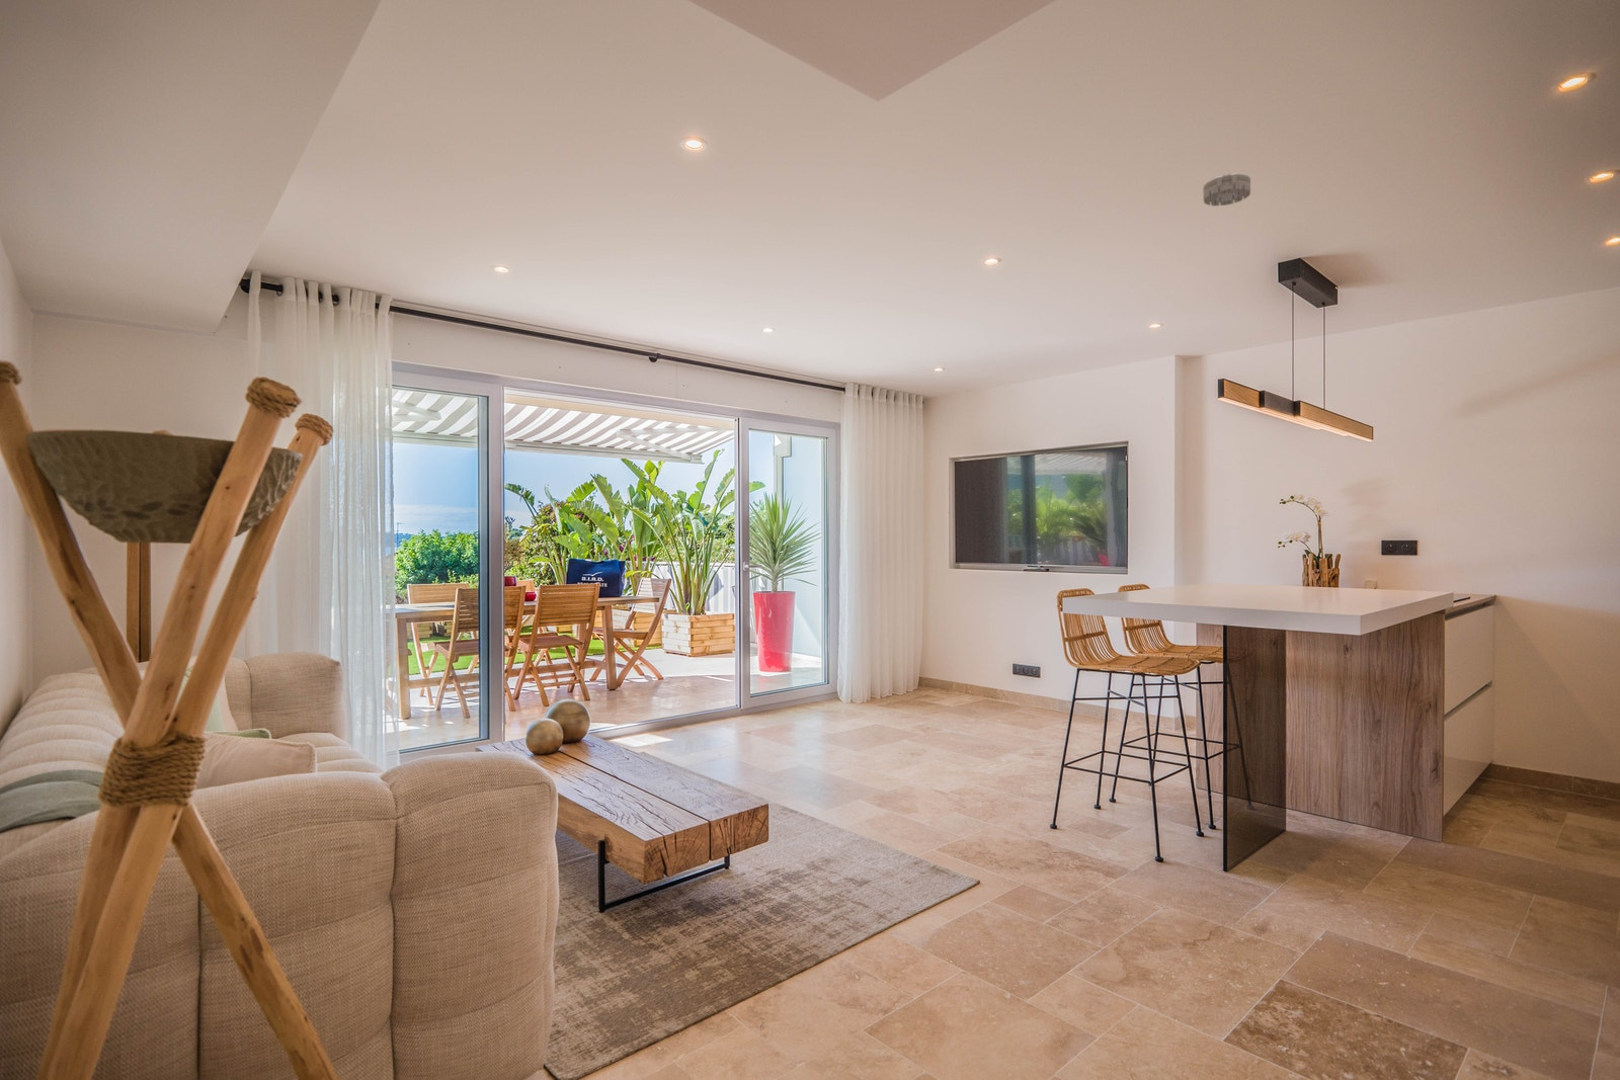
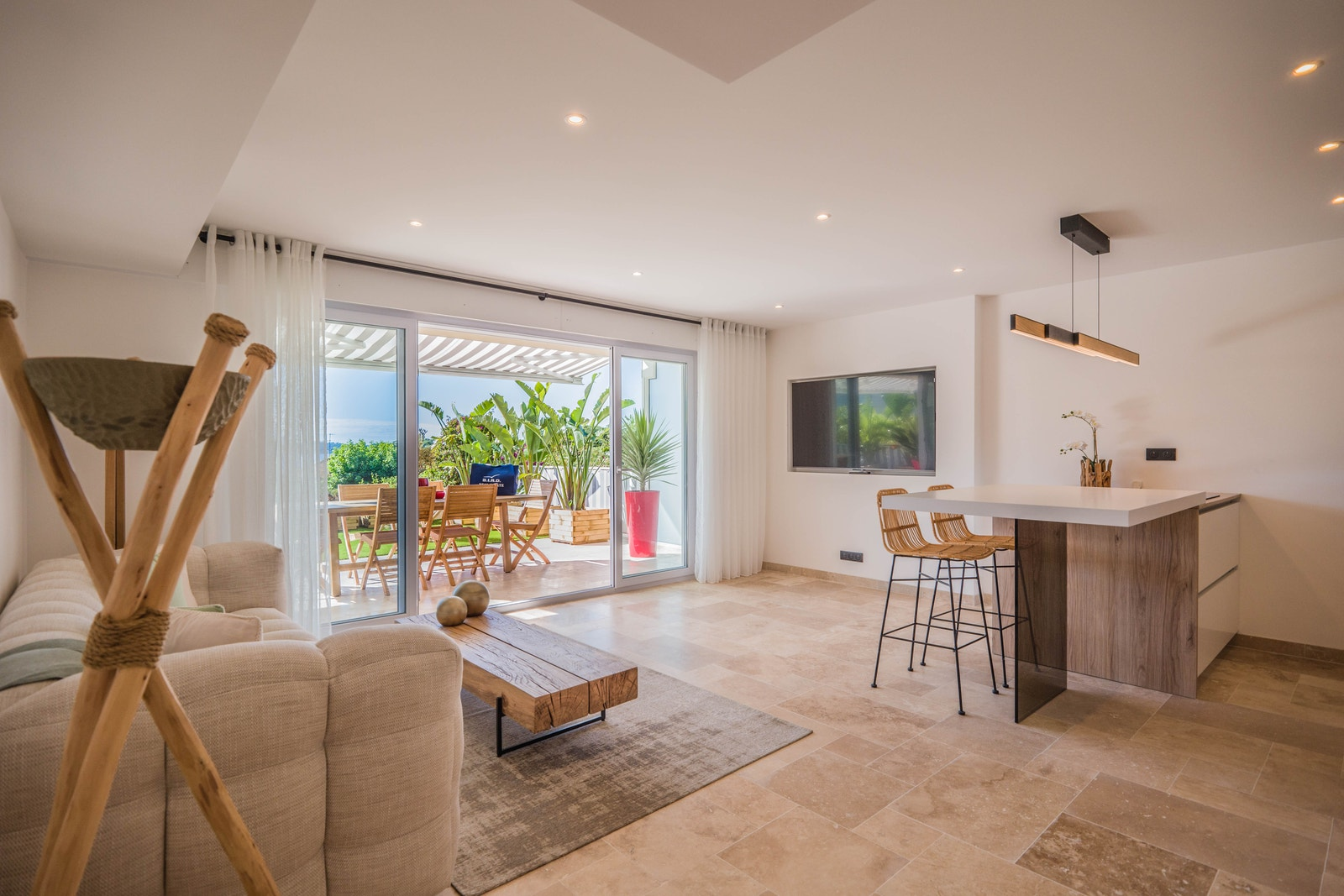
- smoke detector [1202,172,1251,206]
